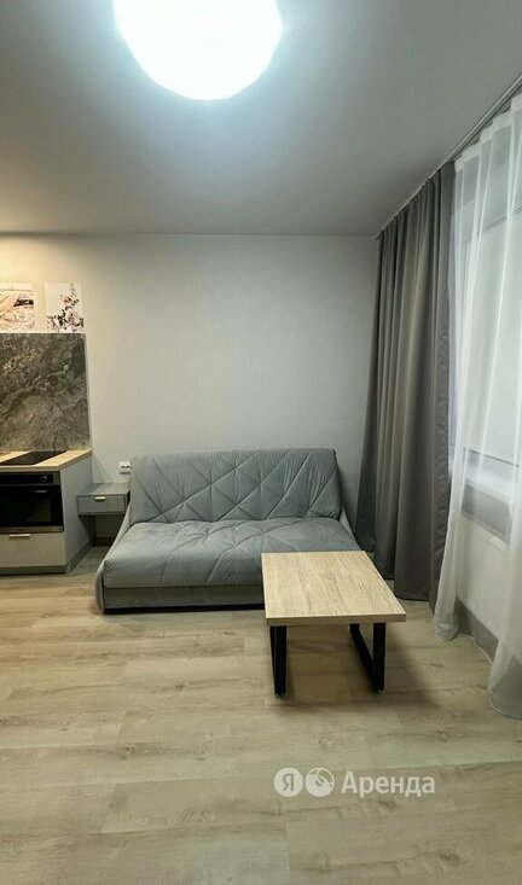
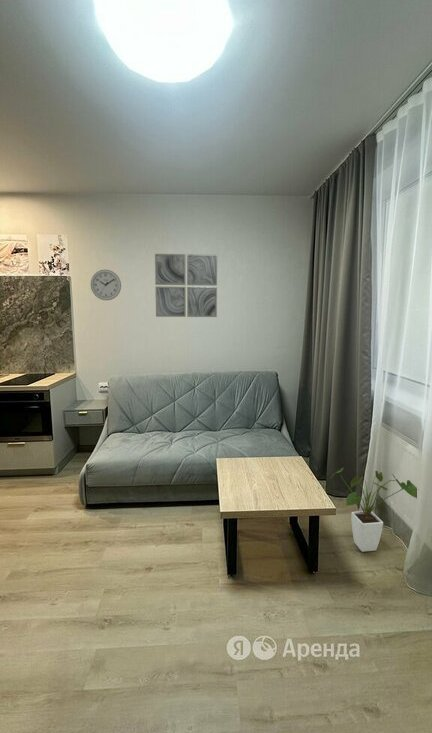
+ house plant [330,467,418,553]
+ wall art [154,253,218,318]
+ wall clock [90,269,122,301]
